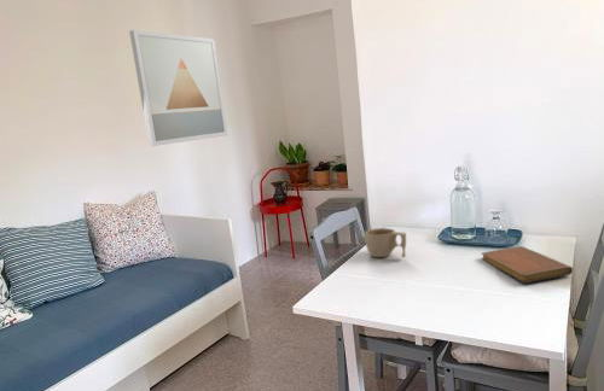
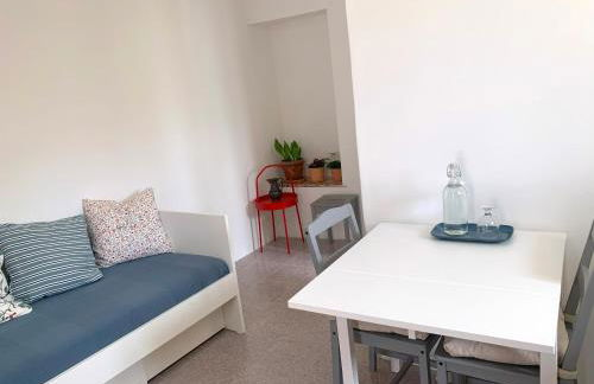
- wall art [128,29,228,147]
- cup [364,227,407,258]
- notebook [481,245,574,284]
